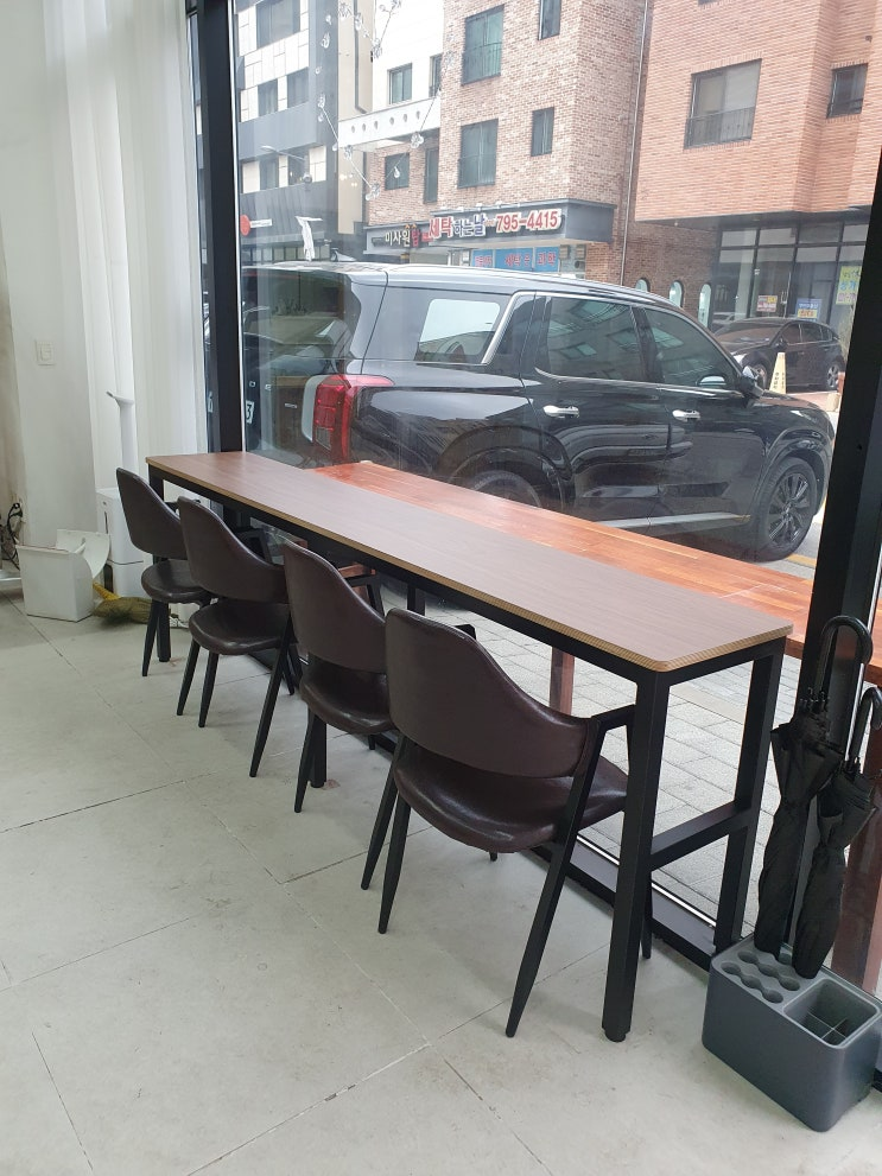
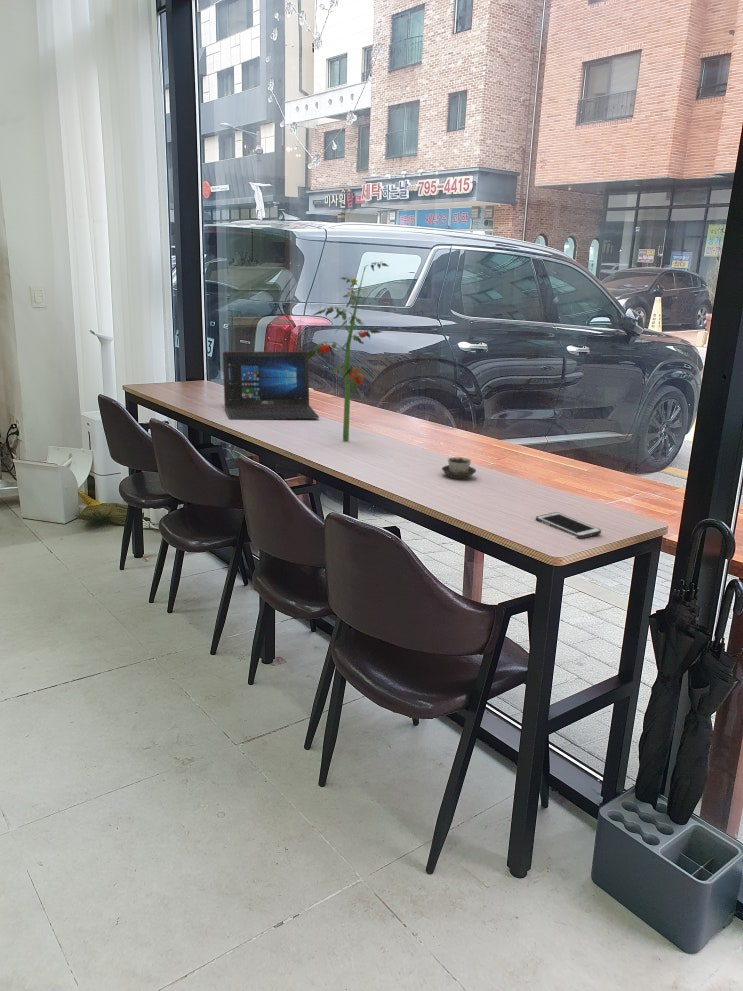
+ plant [304,261,389,442]
+ cell phone [535,511,602,540]
+ cup [441,456,477,480]
+ laptop [222,351,320,421]
